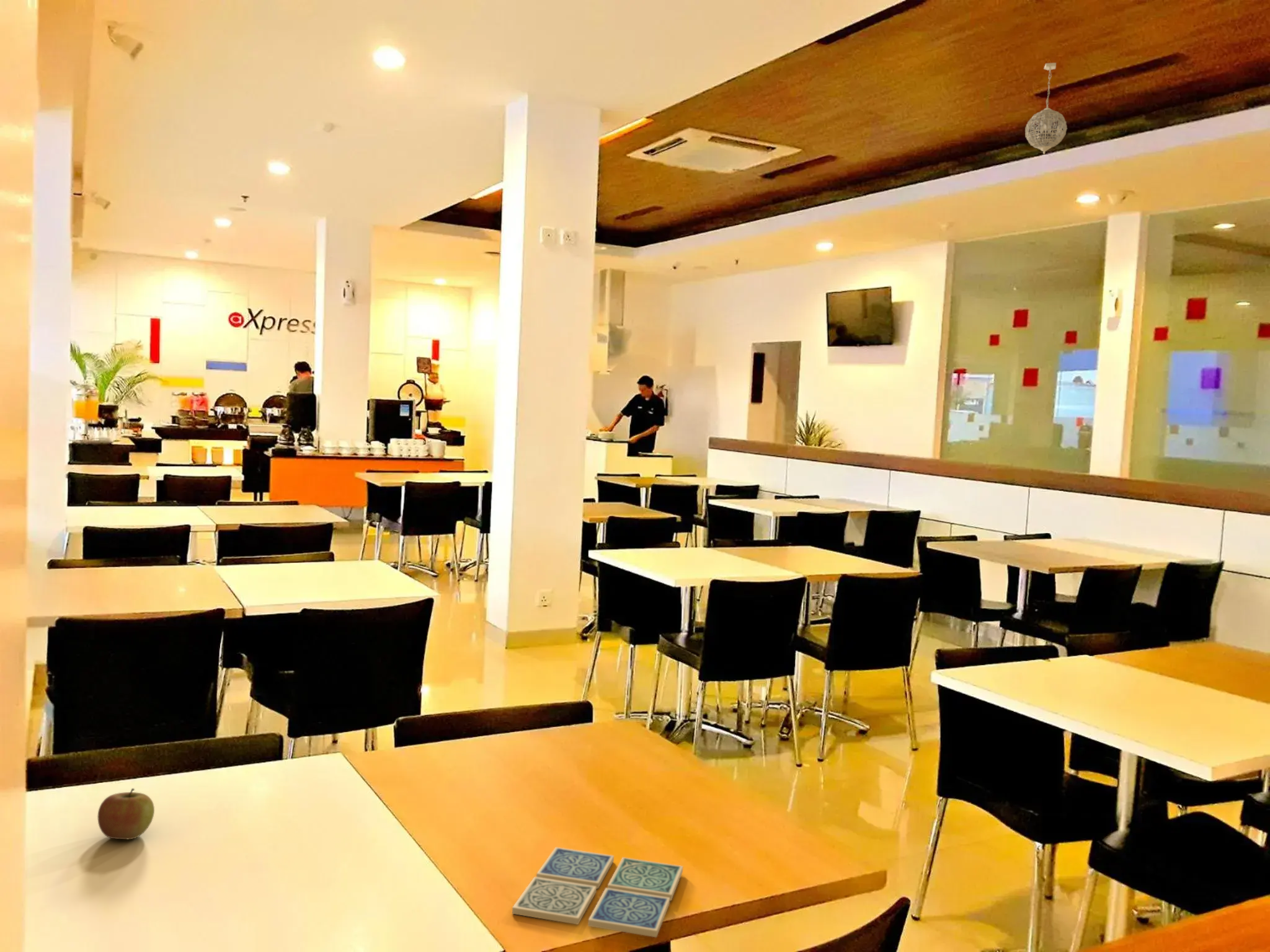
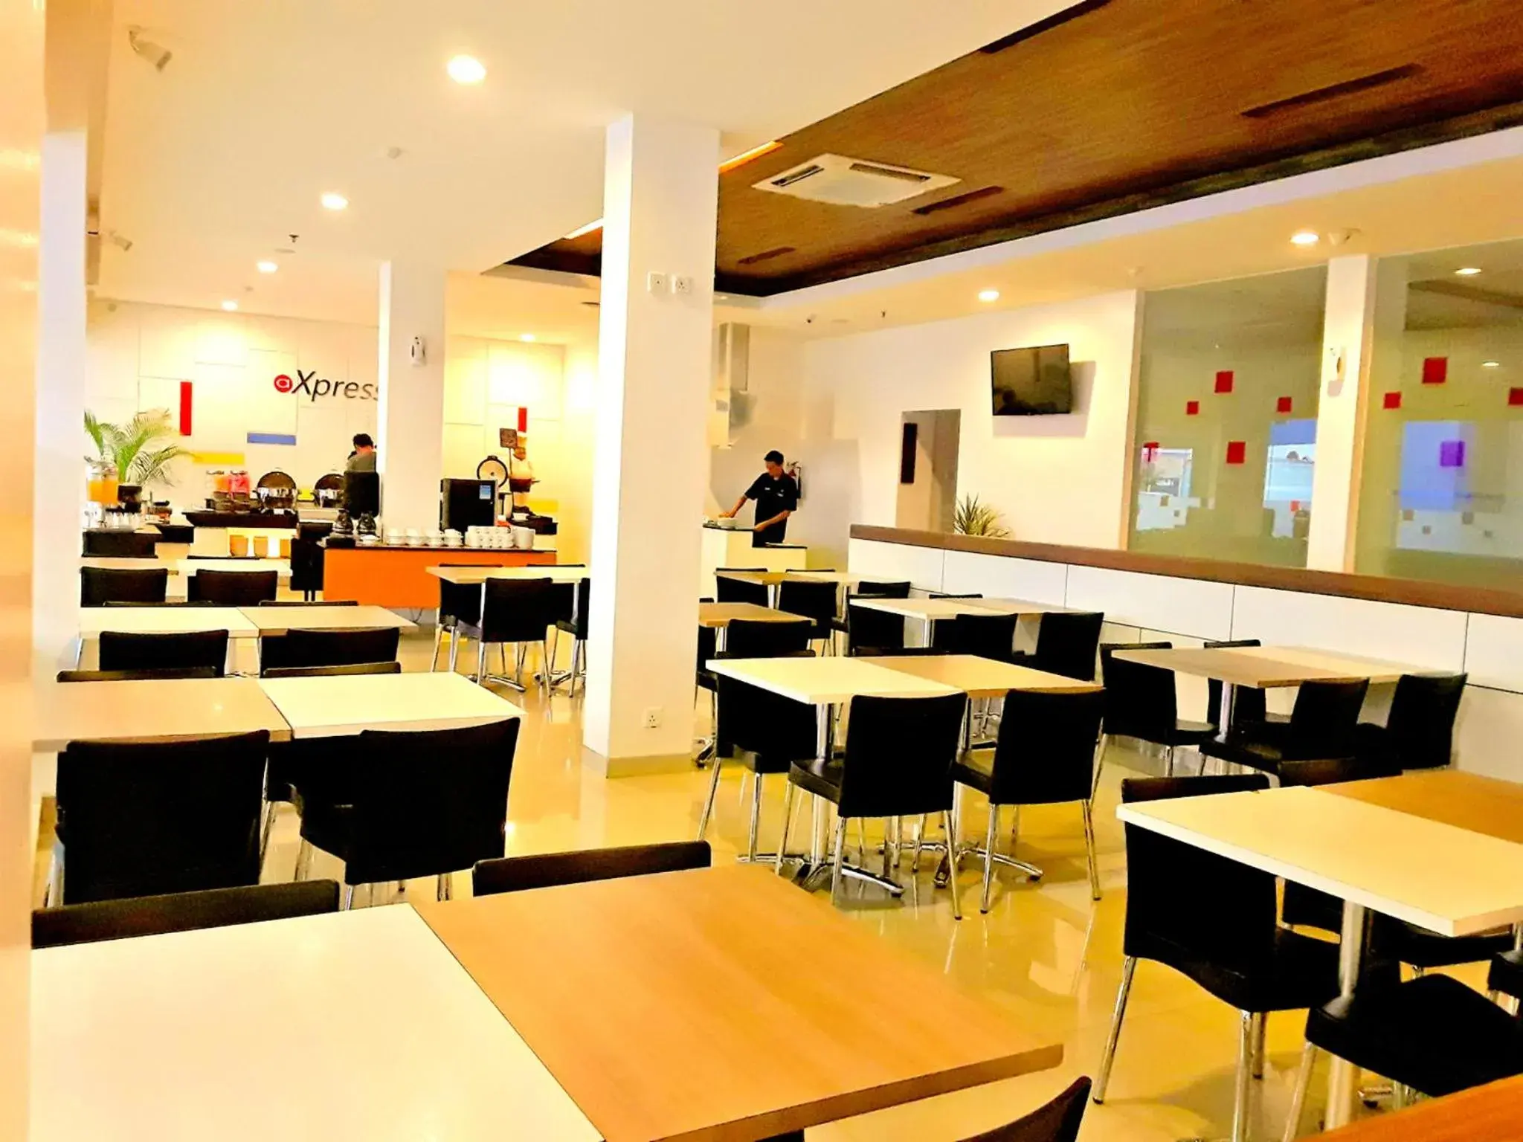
- apple [97,788,155,840]
- drink coaster [512,847,683,938]
- pendant light [1024,62,1068,156]
